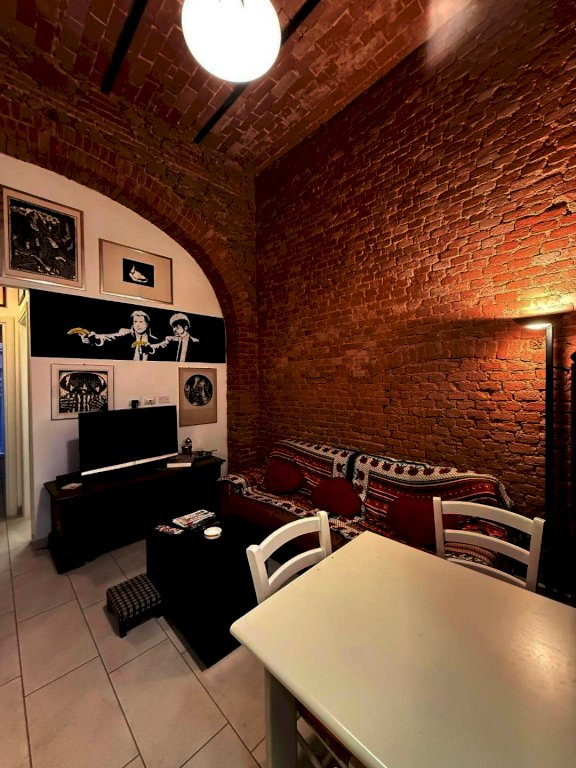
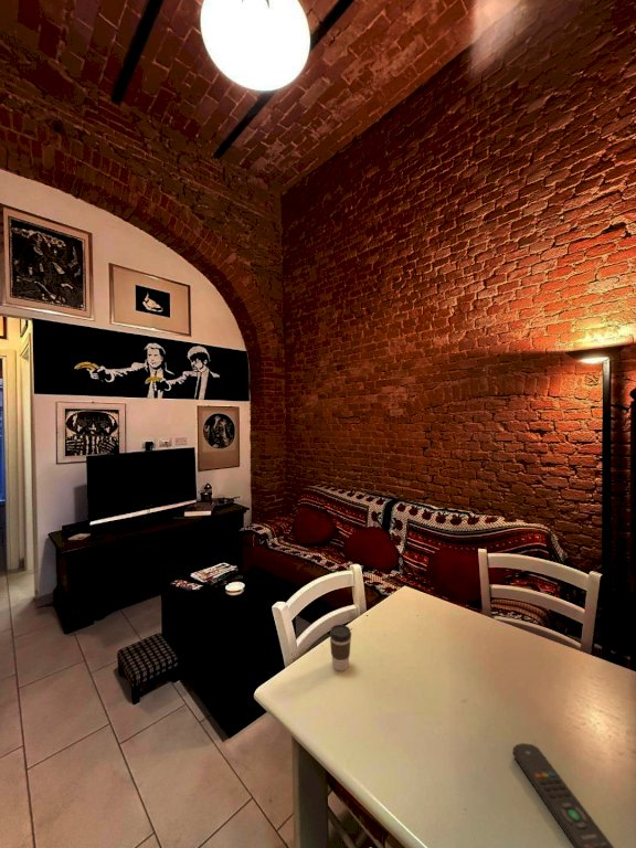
+ remote control [512,742,615,848]
+ coffee cup [328,624,352,672]
